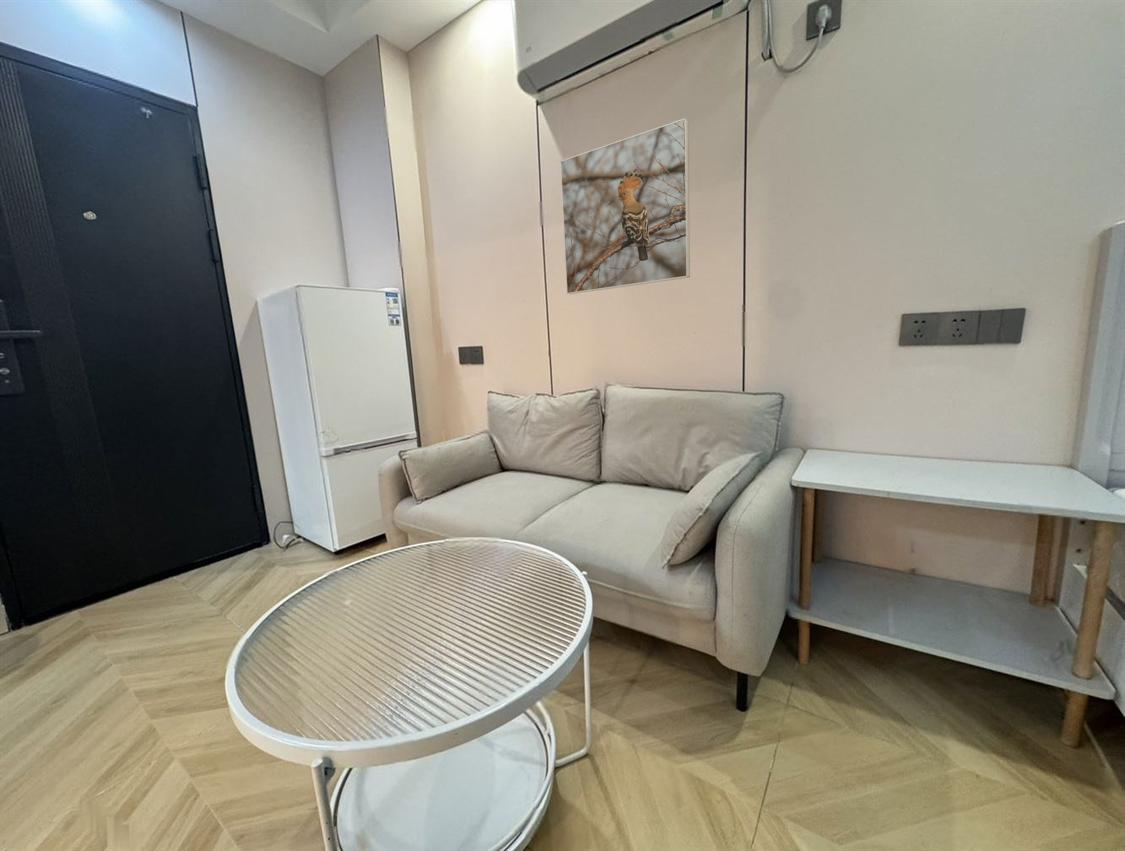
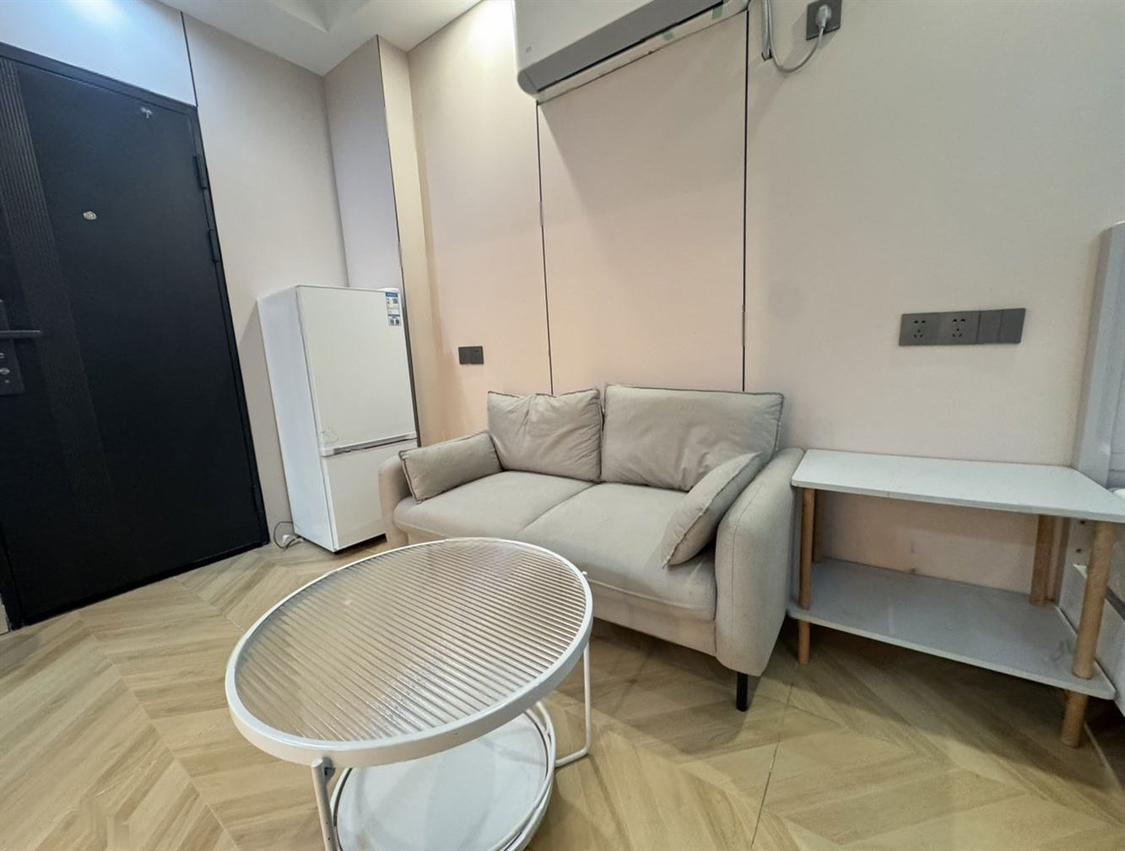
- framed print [559,117,691,295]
